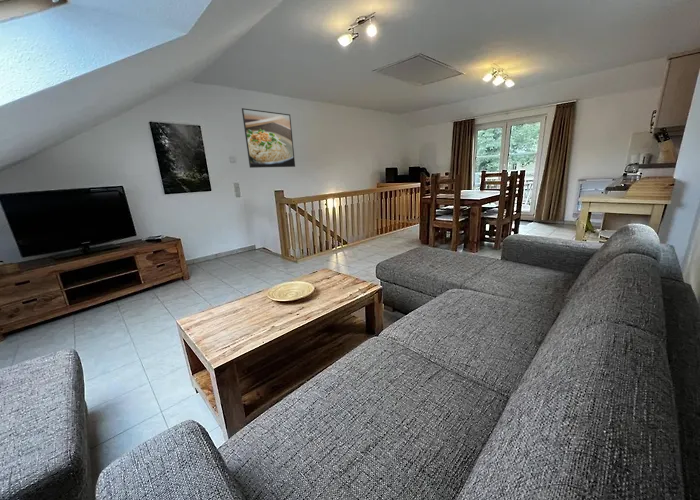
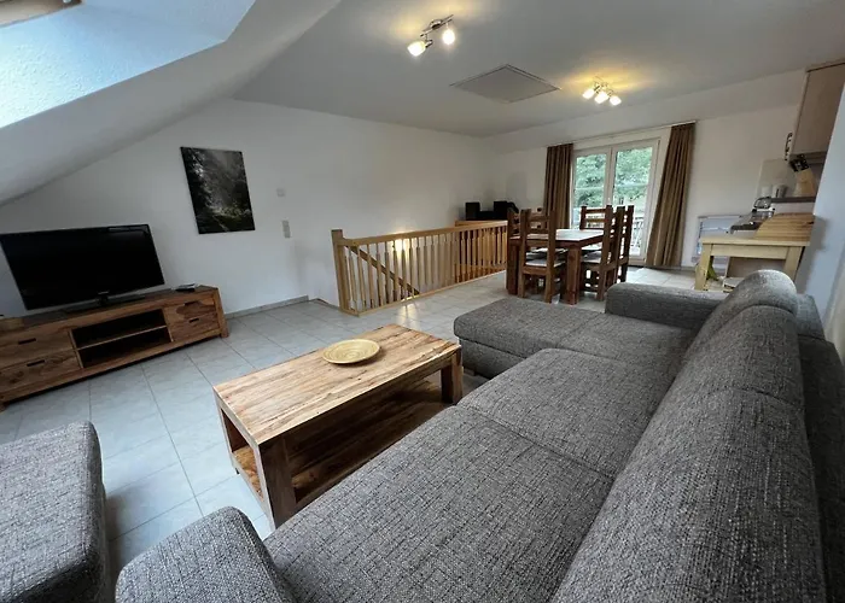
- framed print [241,107,296,169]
